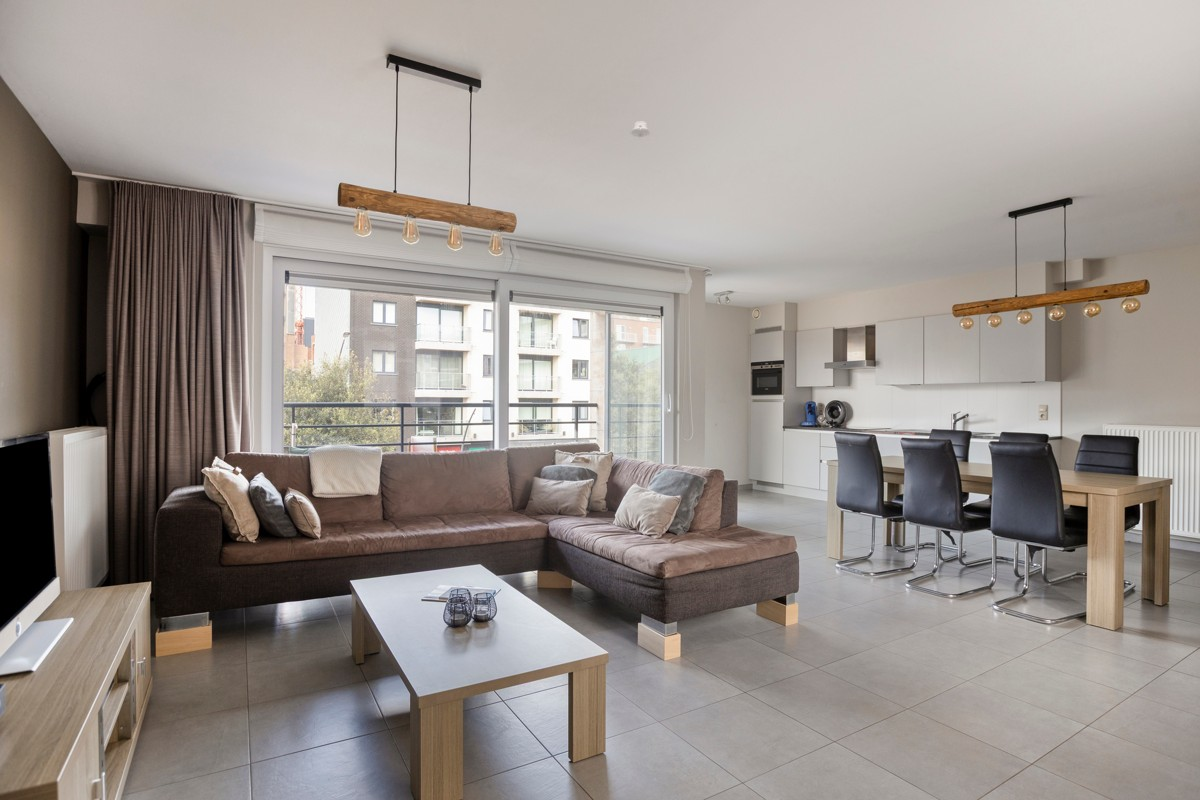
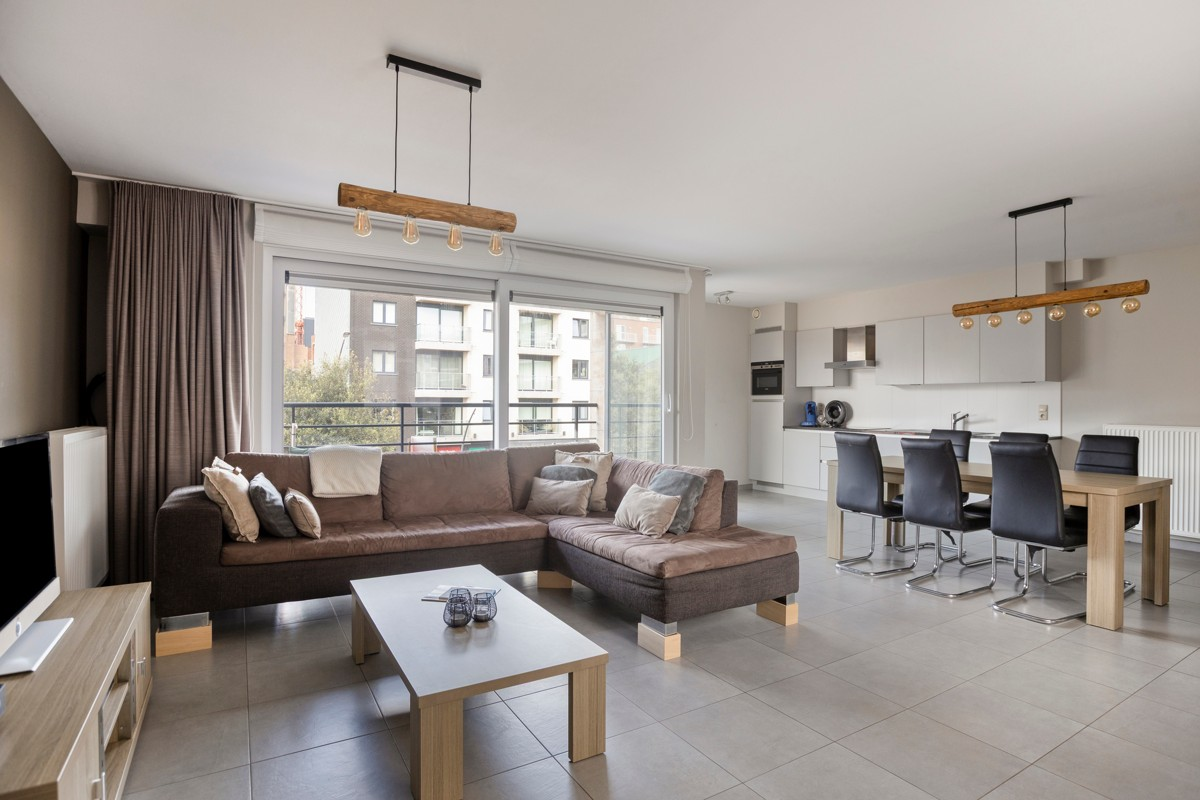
- recessed light [629,120,652,138]
